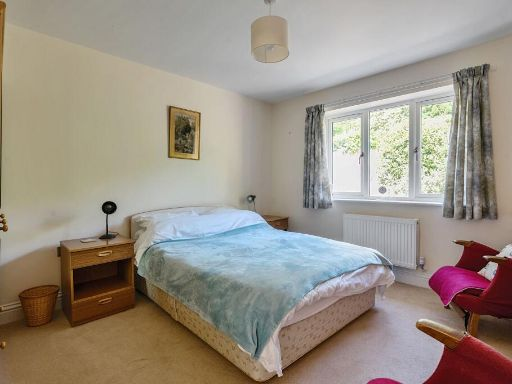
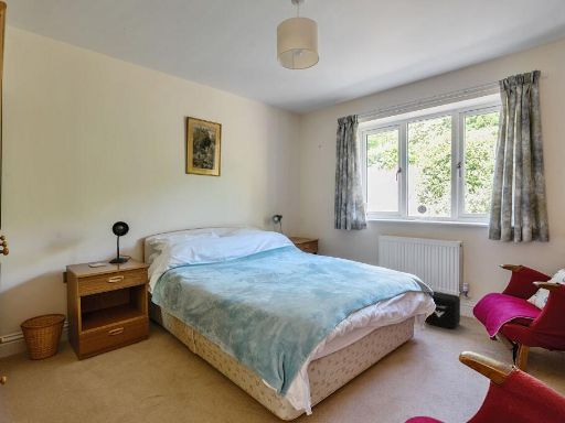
+ air purifier [424,291,461,330]
